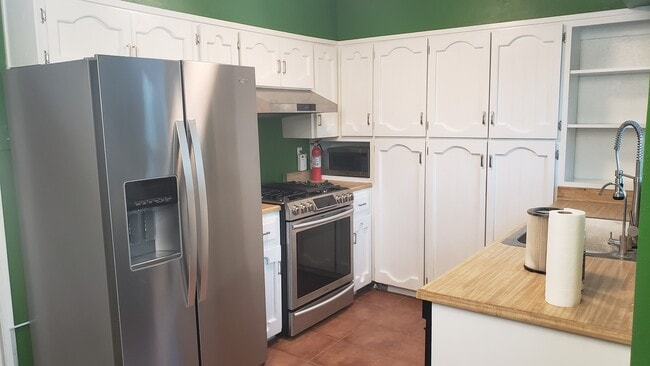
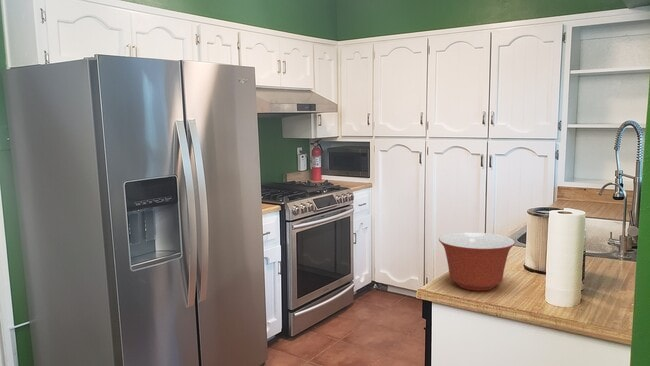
+ mixing bowl [438,231,516,292]
